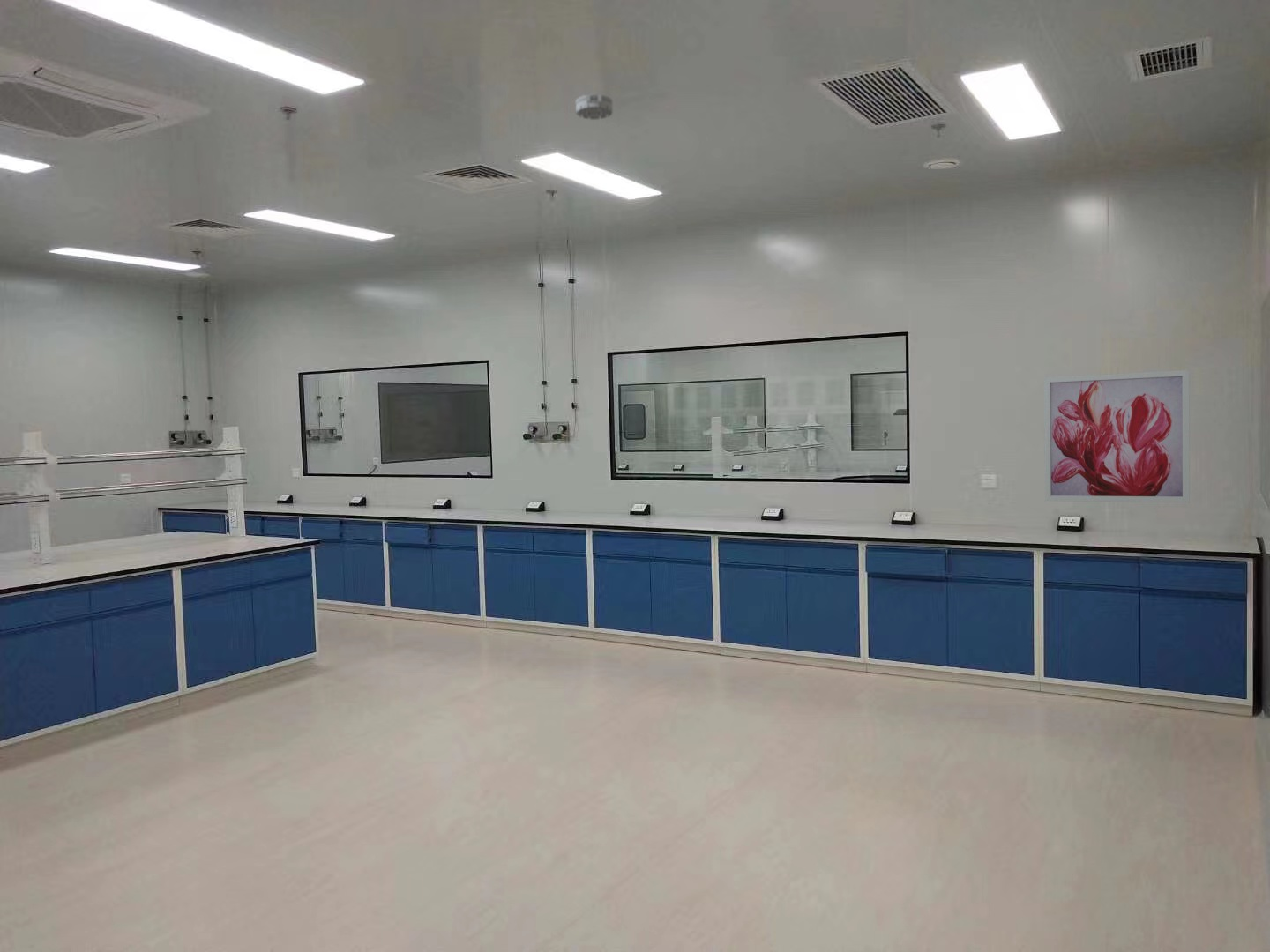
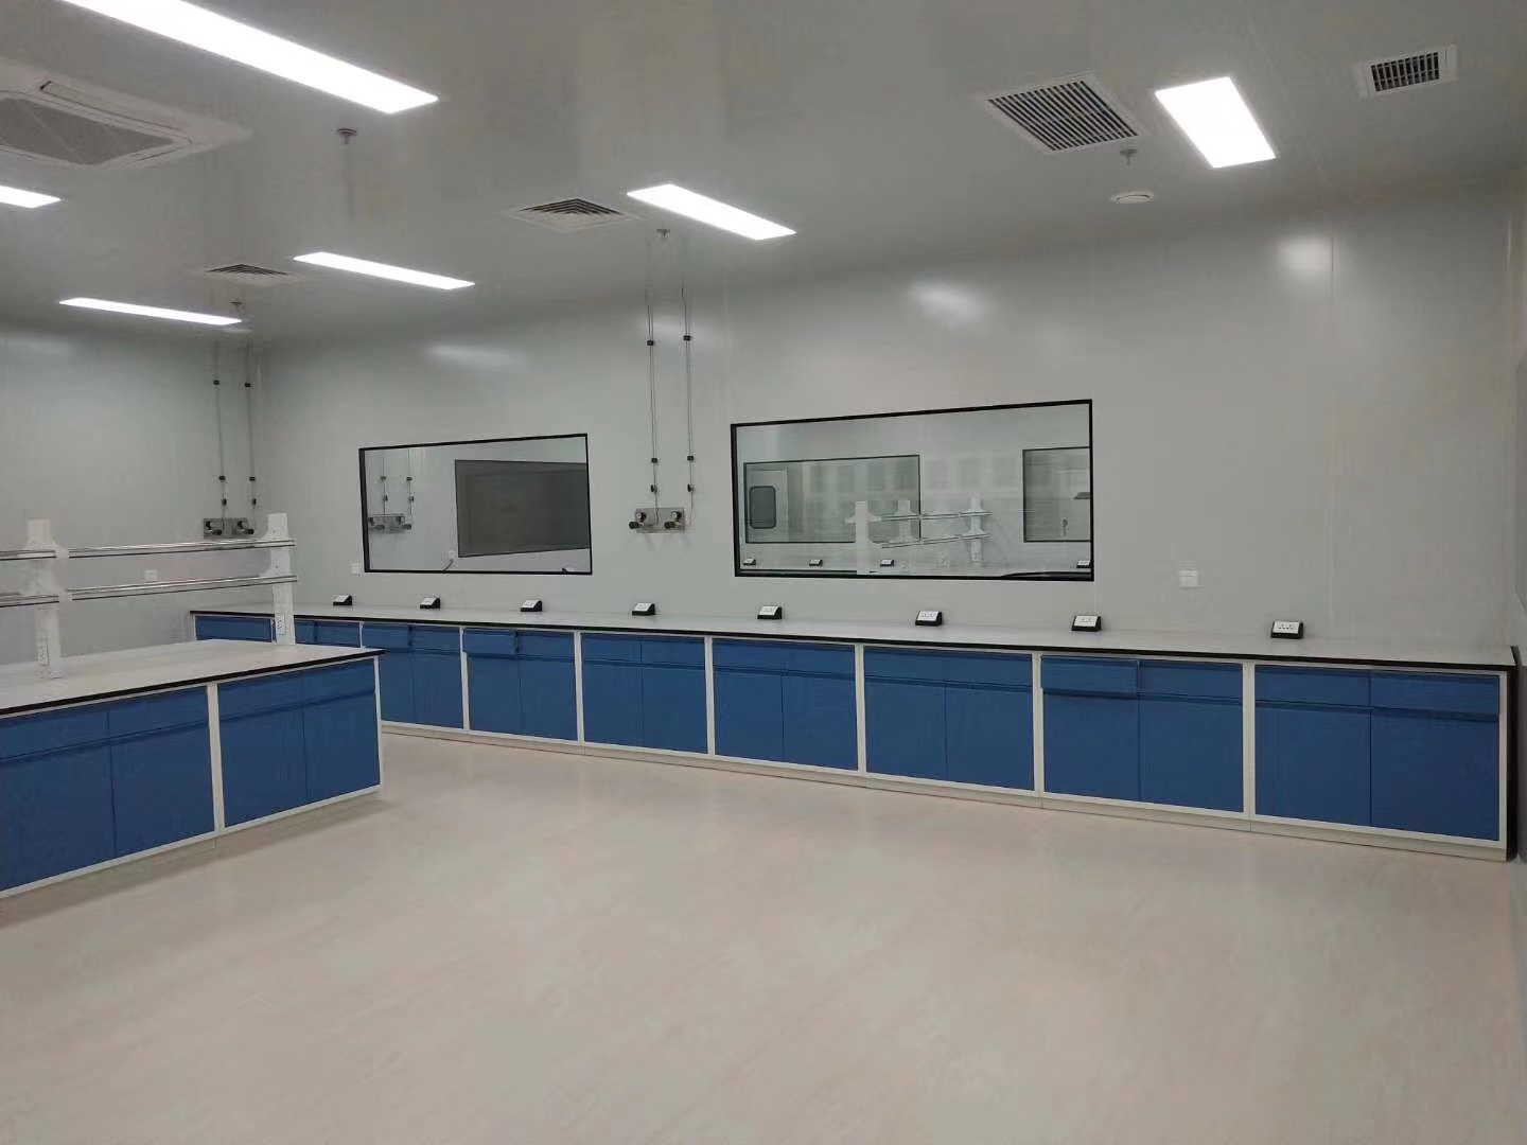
- wall art [1043,369,1191,503]
- smoke detector [575,93,614,121]
